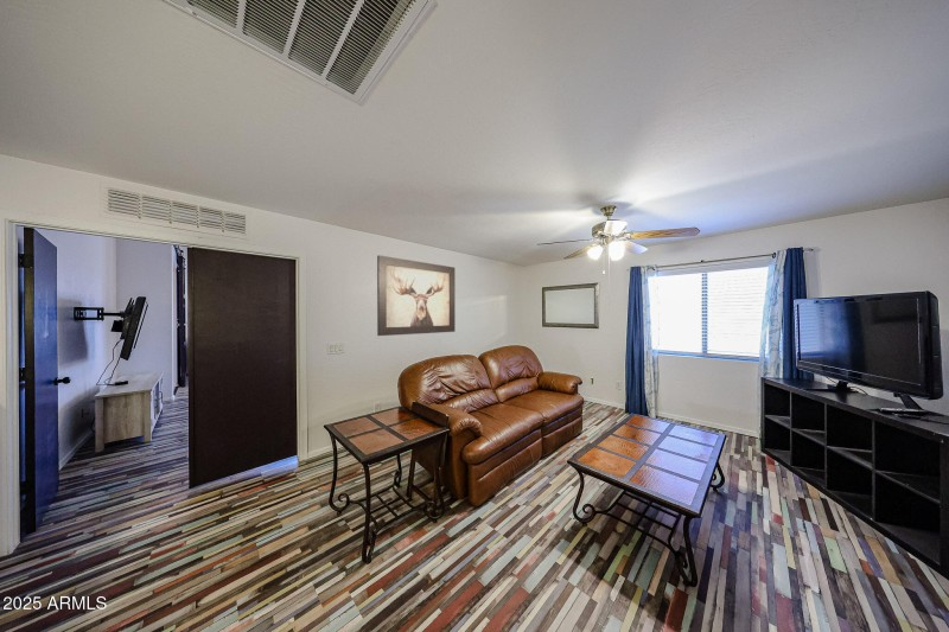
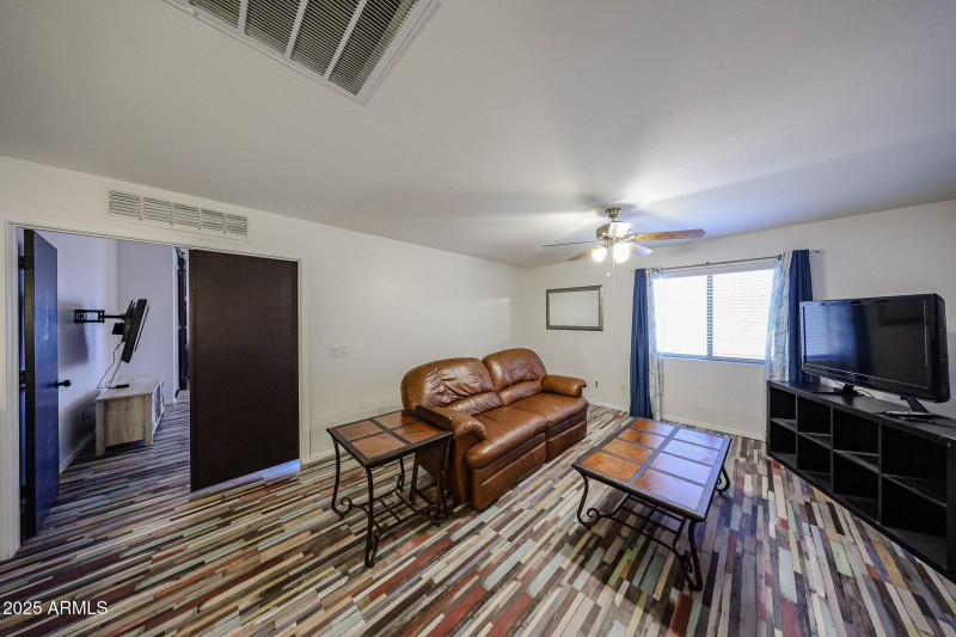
- wall art [376,254,457,337]
